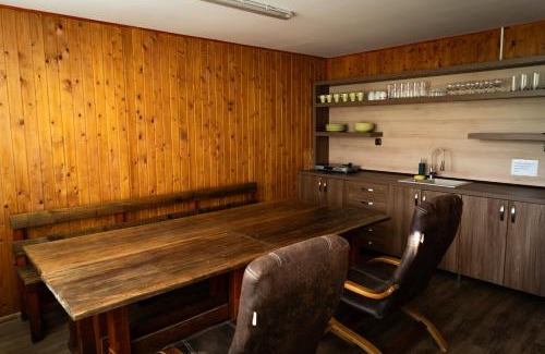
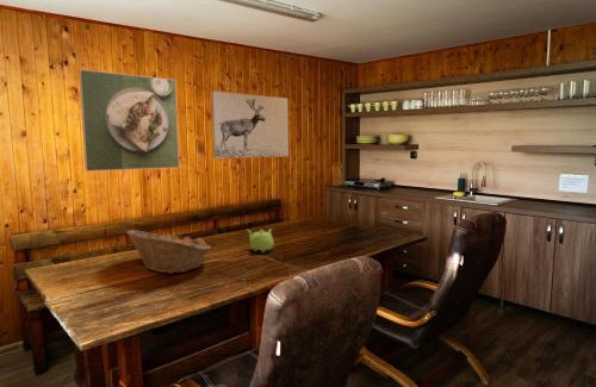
+ teapot [246,227,275,254]
+ fruit basket [125,229,212,275]
+ wall art [210,90,290,160]
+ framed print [77,68,180,173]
